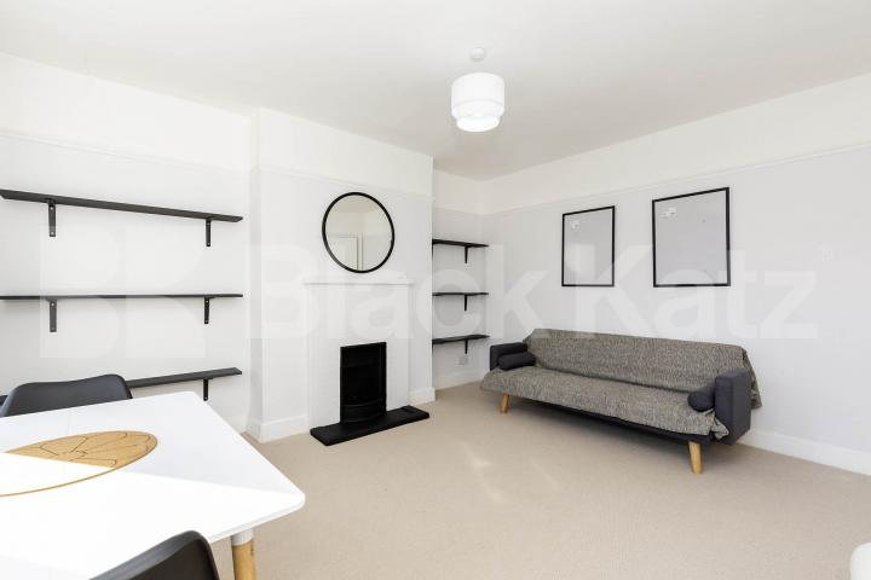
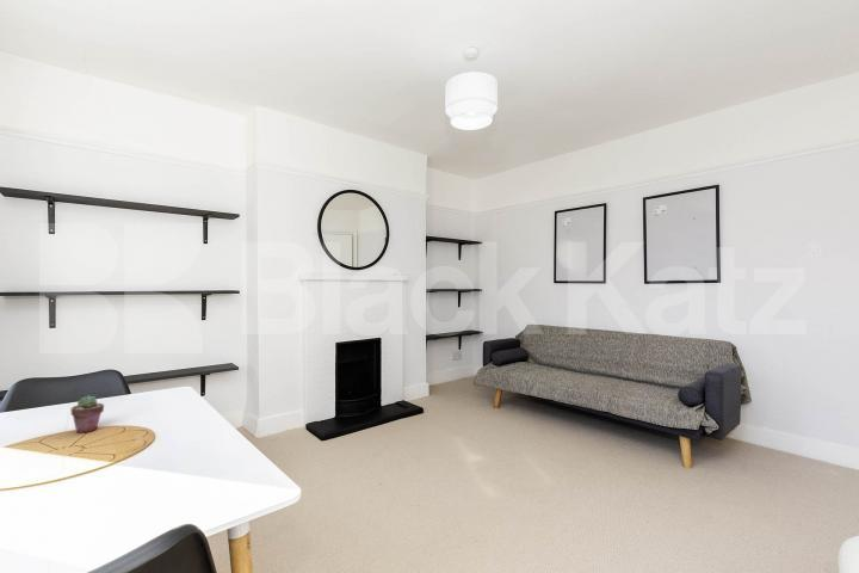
+ potted succulent [70,394,105,433]
